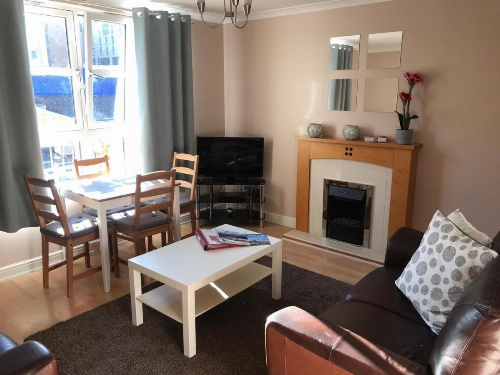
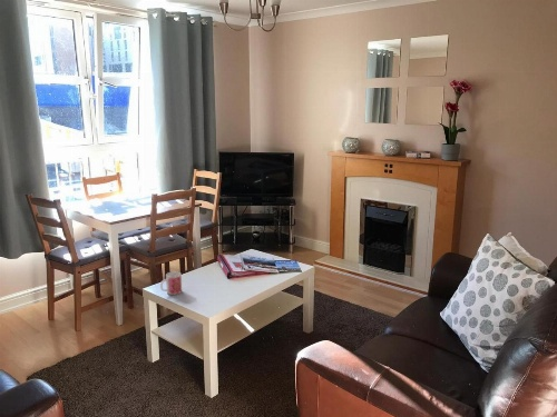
+ mug [159,271,183,296]
